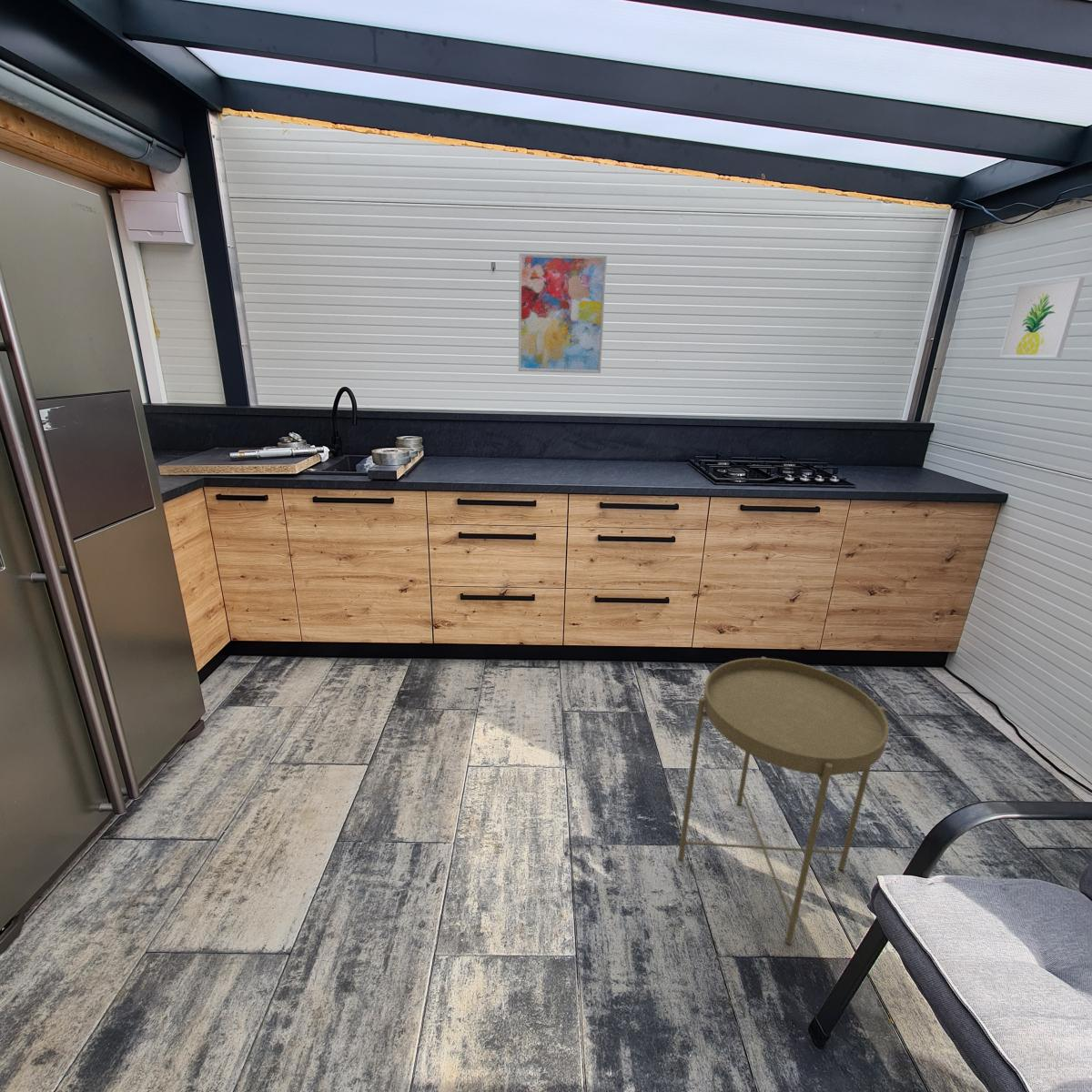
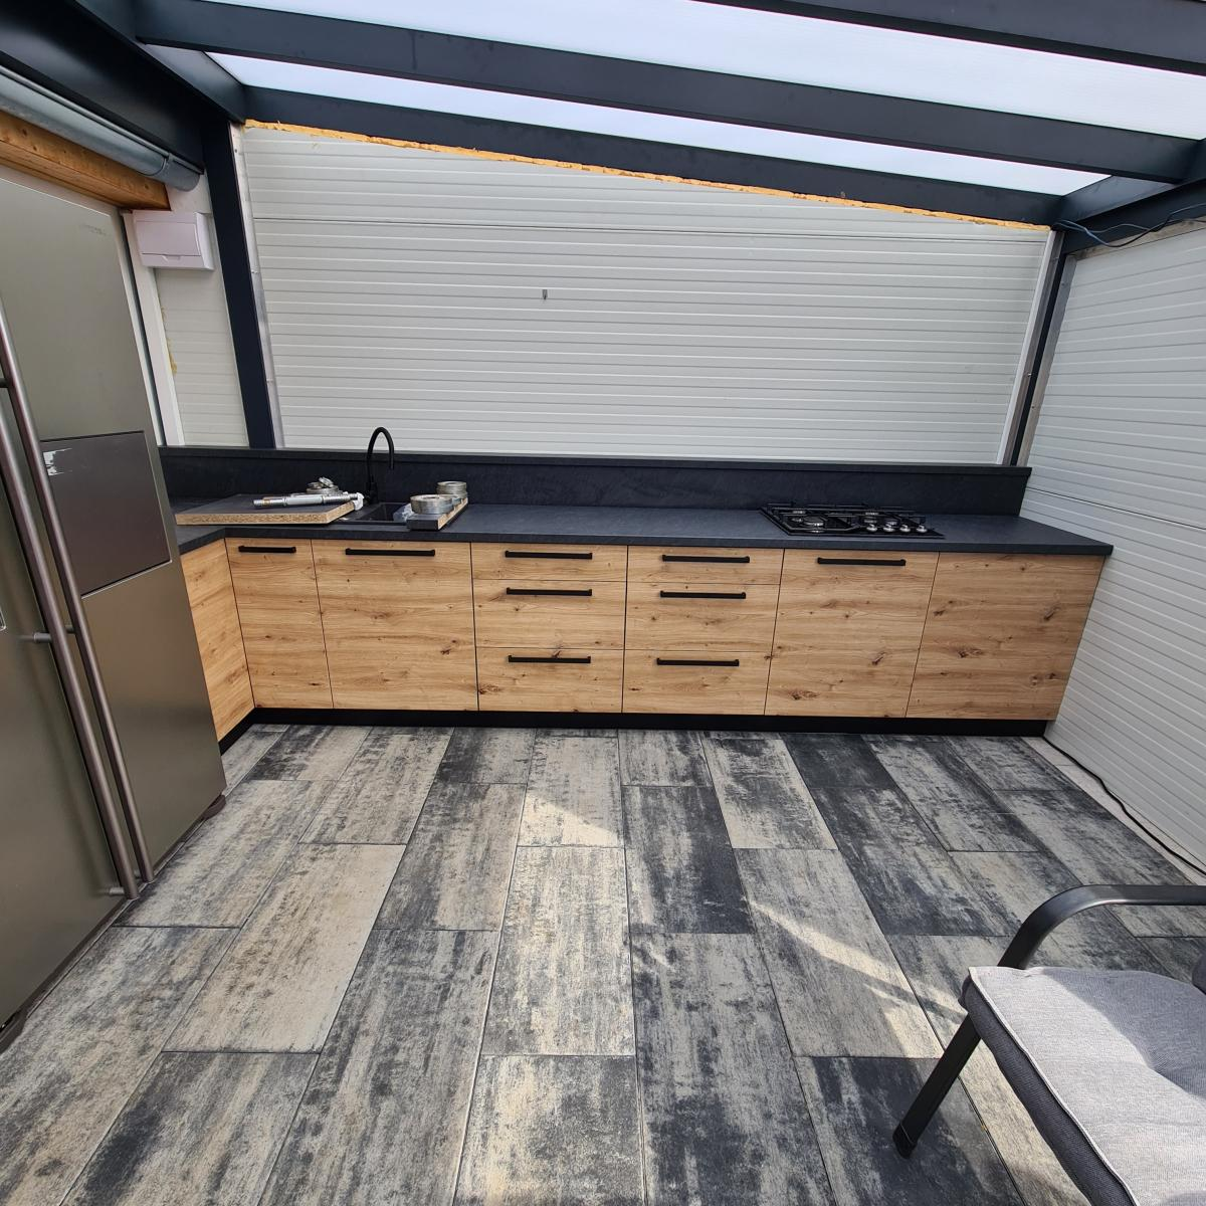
- wall art [518,252,608,374]
- side table [677,656,890,945]
- wall art [998,277,1086,359]
